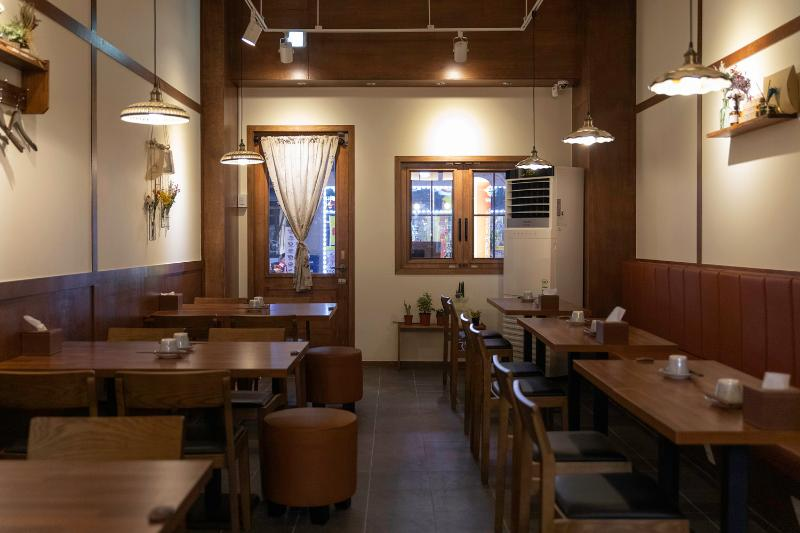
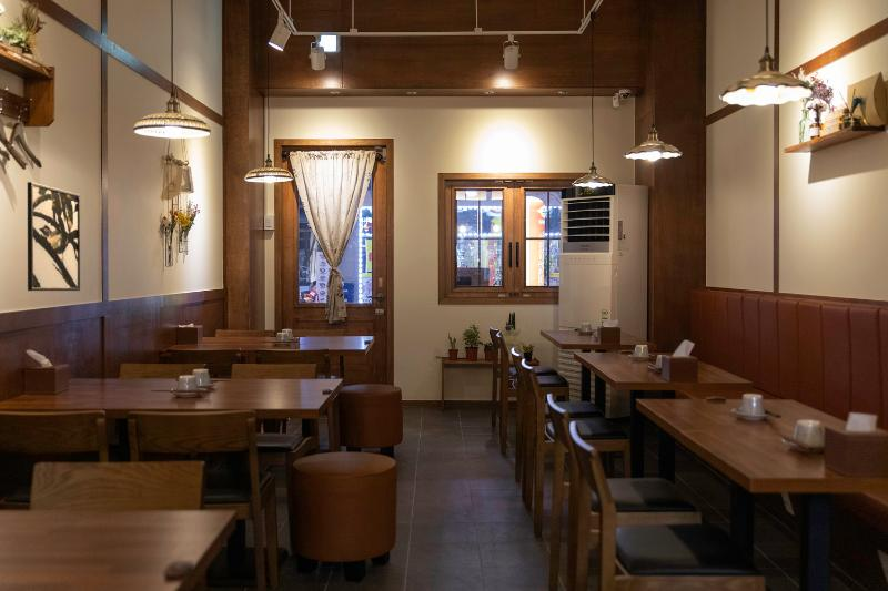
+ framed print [27,181,81,292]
